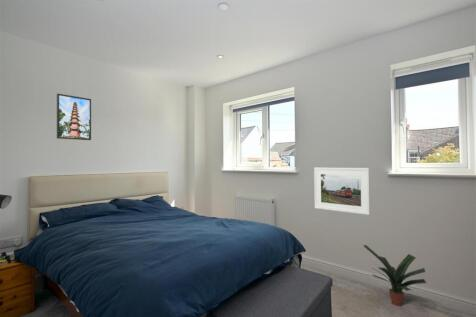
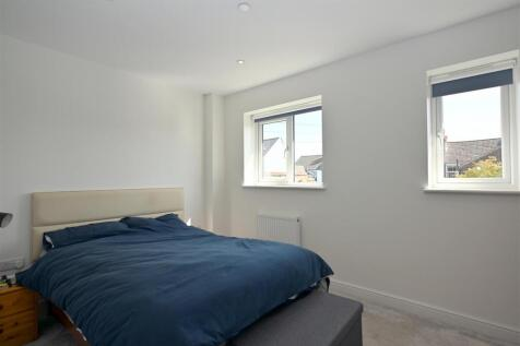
- potted plant [363,244,427,307]
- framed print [56,93,92,141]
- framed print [313,166,371,216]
